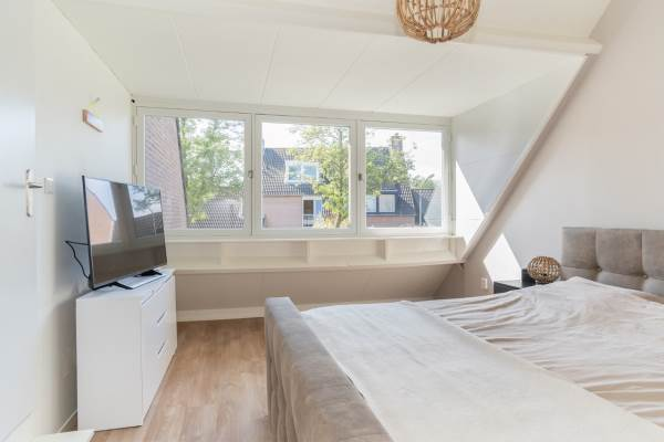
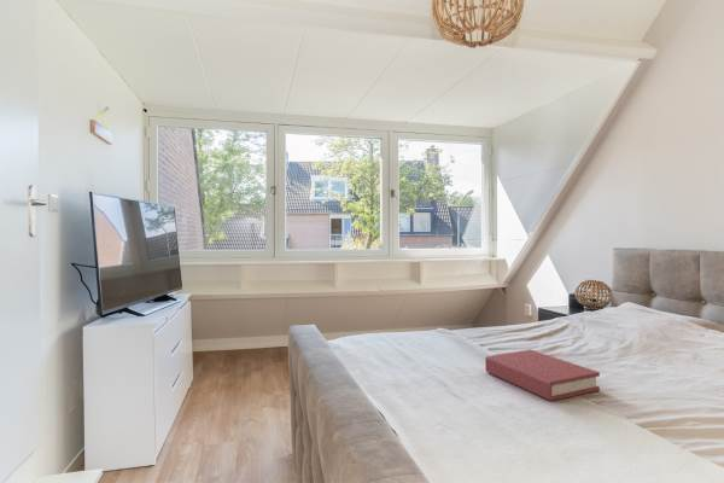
+ hardback book [484,349,601,402]
